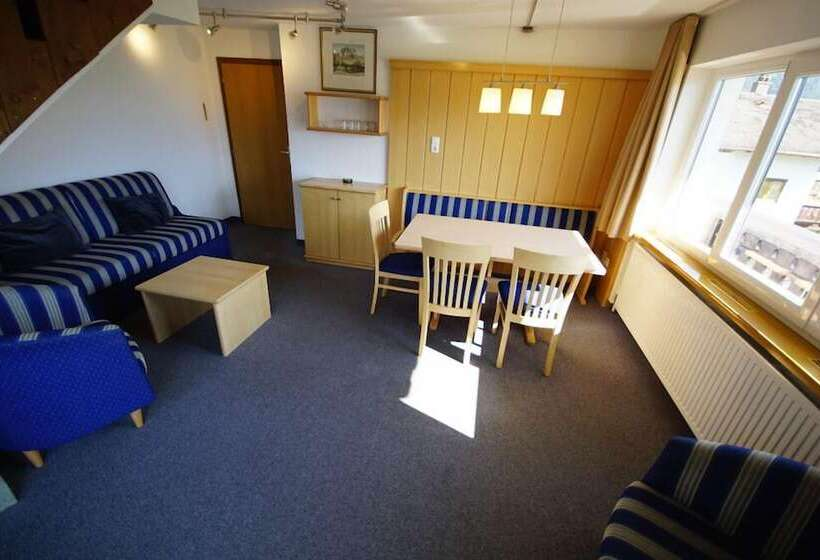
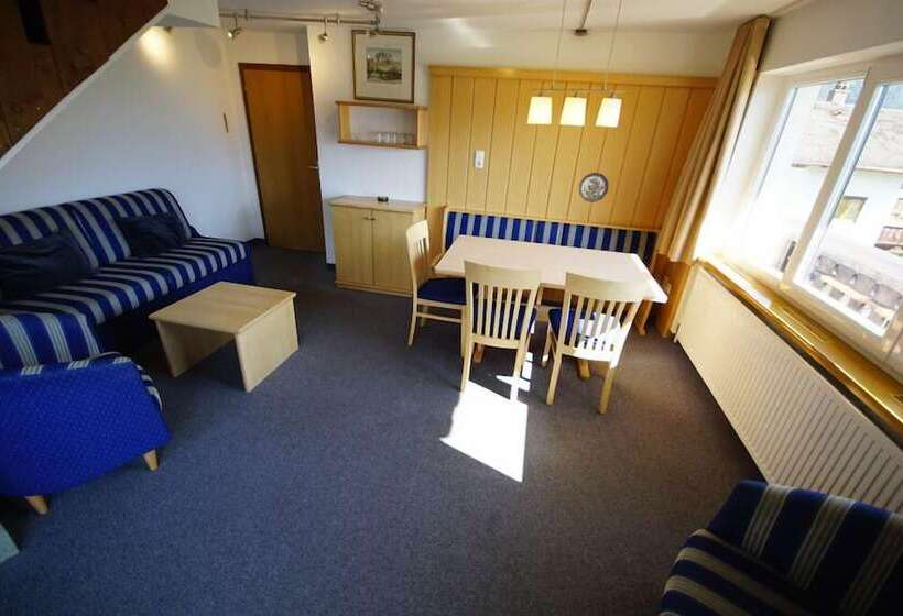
+ decorative plate [578,172,610,204]
